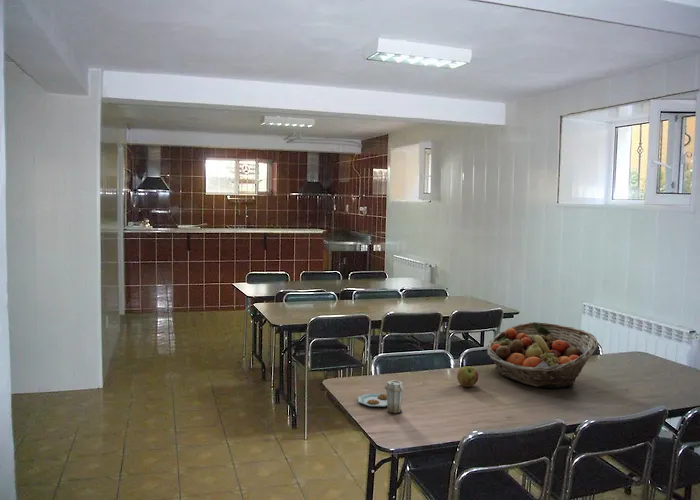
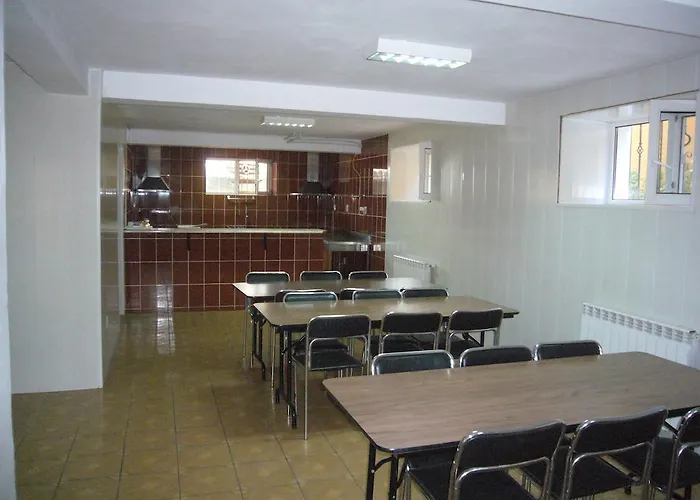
- plate [357,379,405,414]
- apple [456,365,479,388]
- fruit basket [485,321,598,389]
